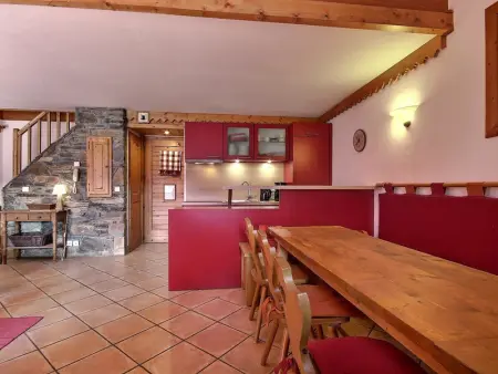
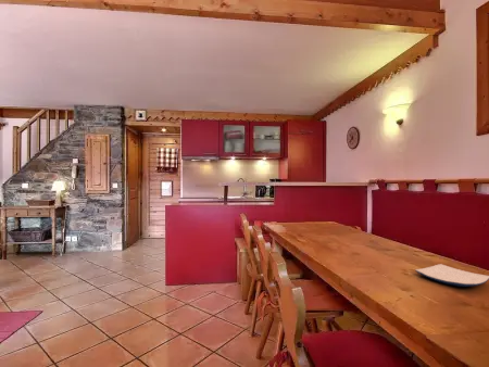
+ plate [414,263,489,288]
